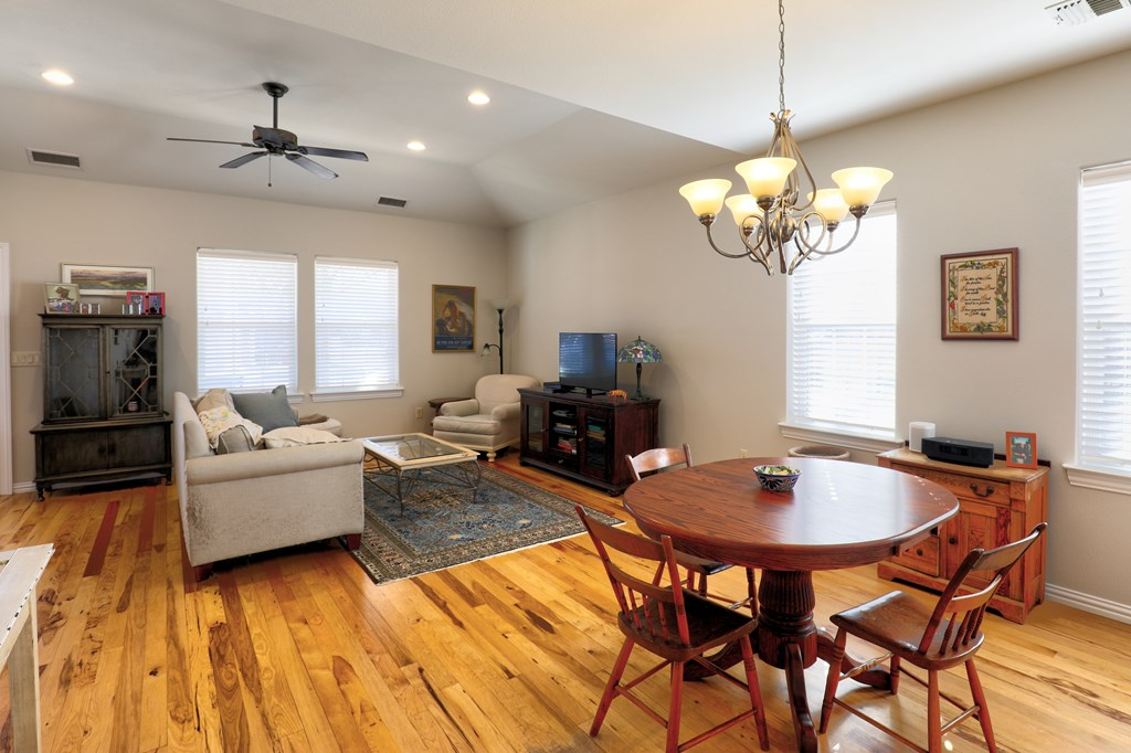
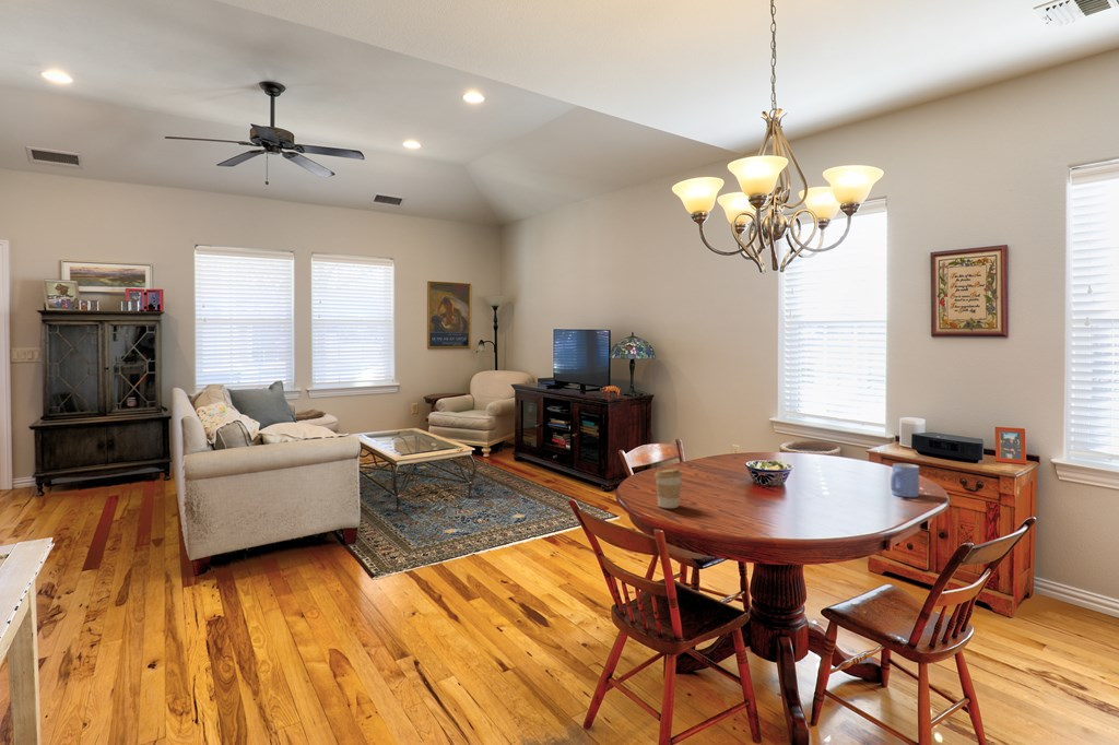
+ mug [890,462,920,498]
+ coffee cup [653,466,683,509]
